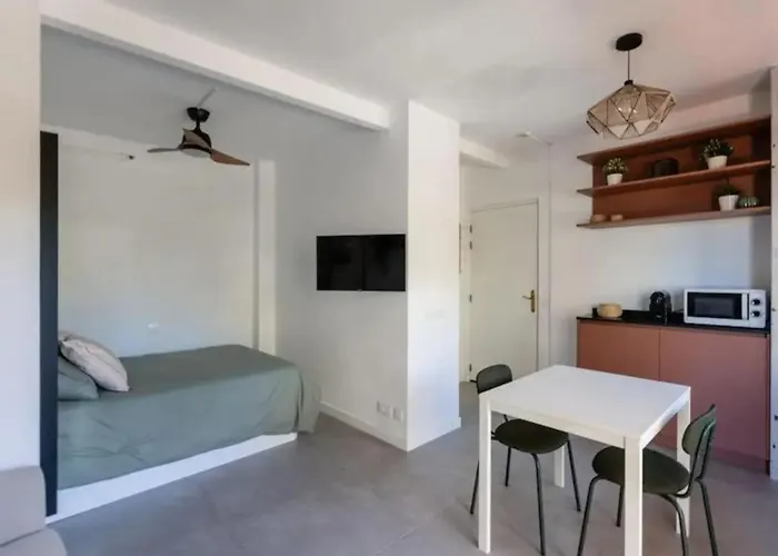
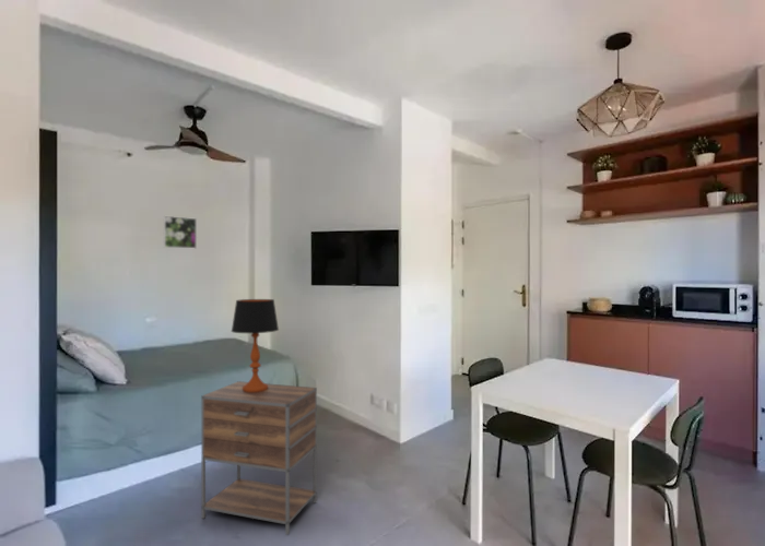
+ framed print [163,215,198,250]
+ table lamp [231,298,280,392]
+ nightstand [200,380,318,536]
